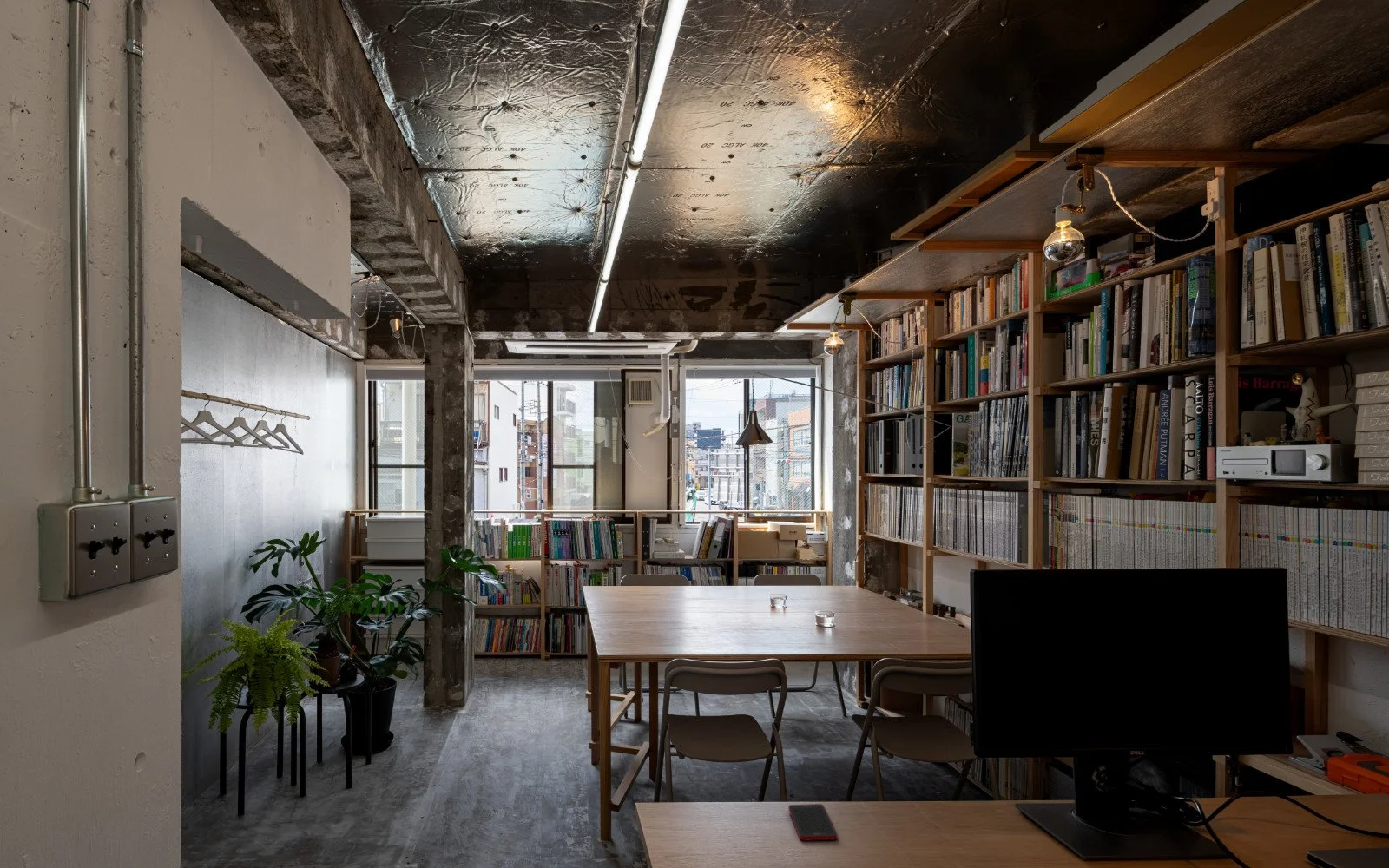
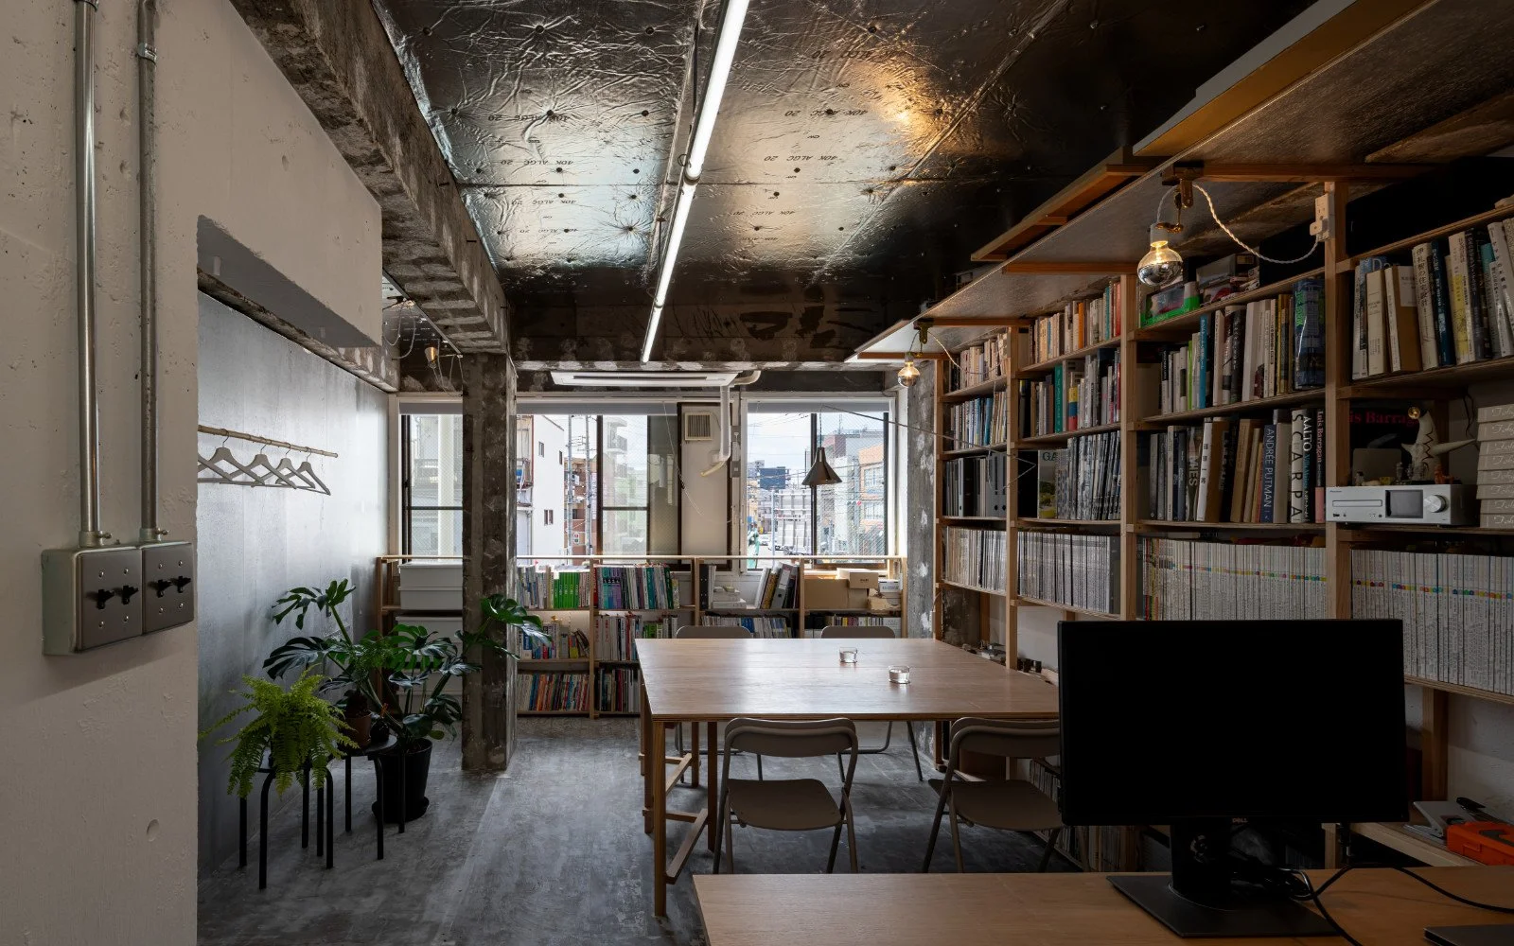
- cell phone [787,803,839,842]
